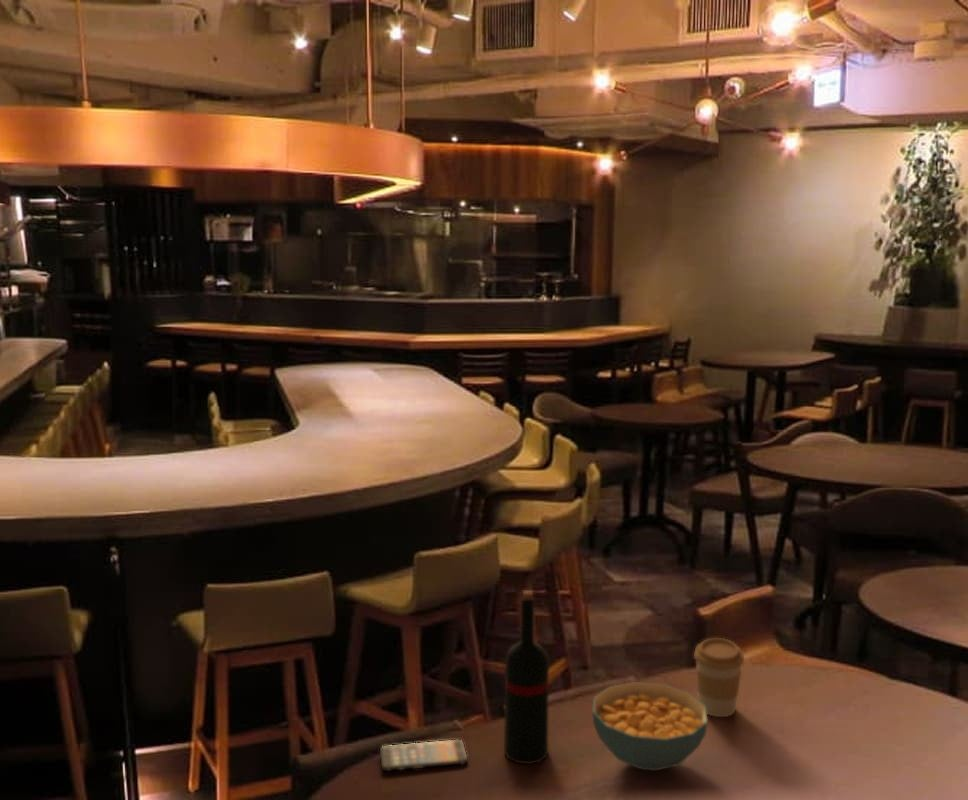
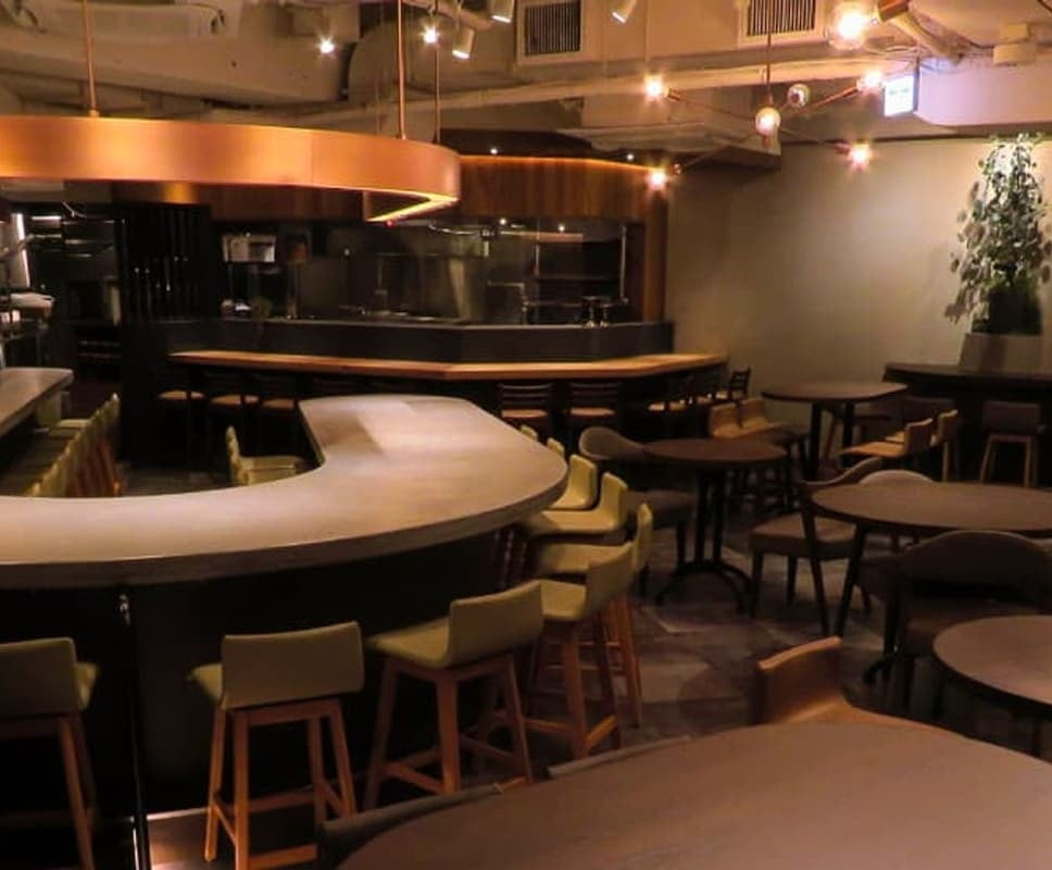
- wine bottle [503,589,550,765]
- cereal bowl [591,681,709,772]
- coffee cup [693,637,745,718]
- smartphone [379,739,469,772]
